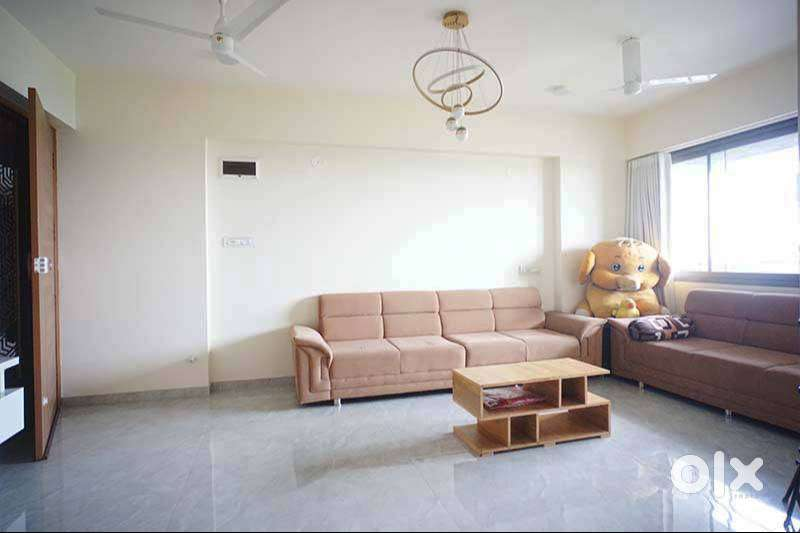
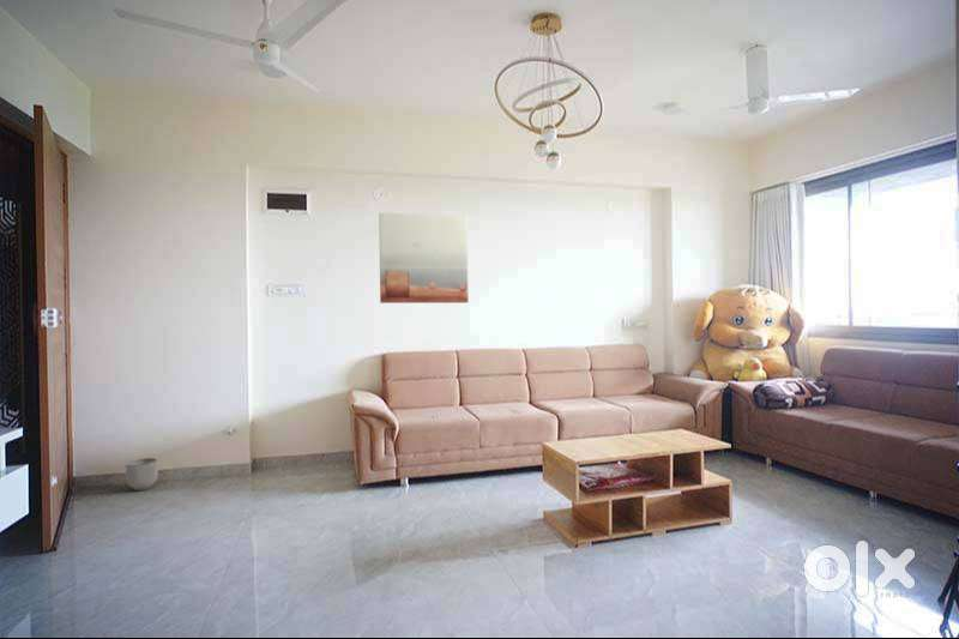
+ wall art [378,211,469,305]
+ planter [123,457,159,492]
